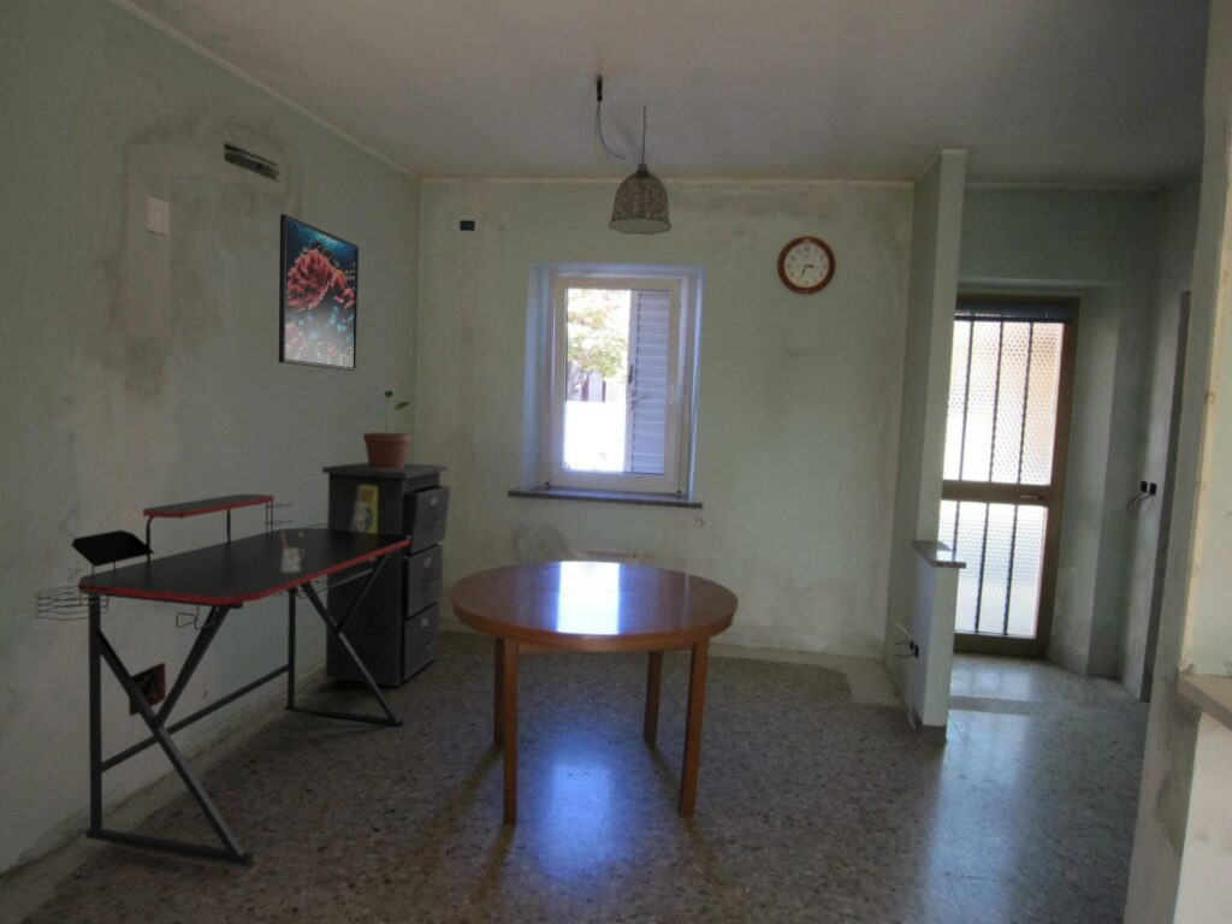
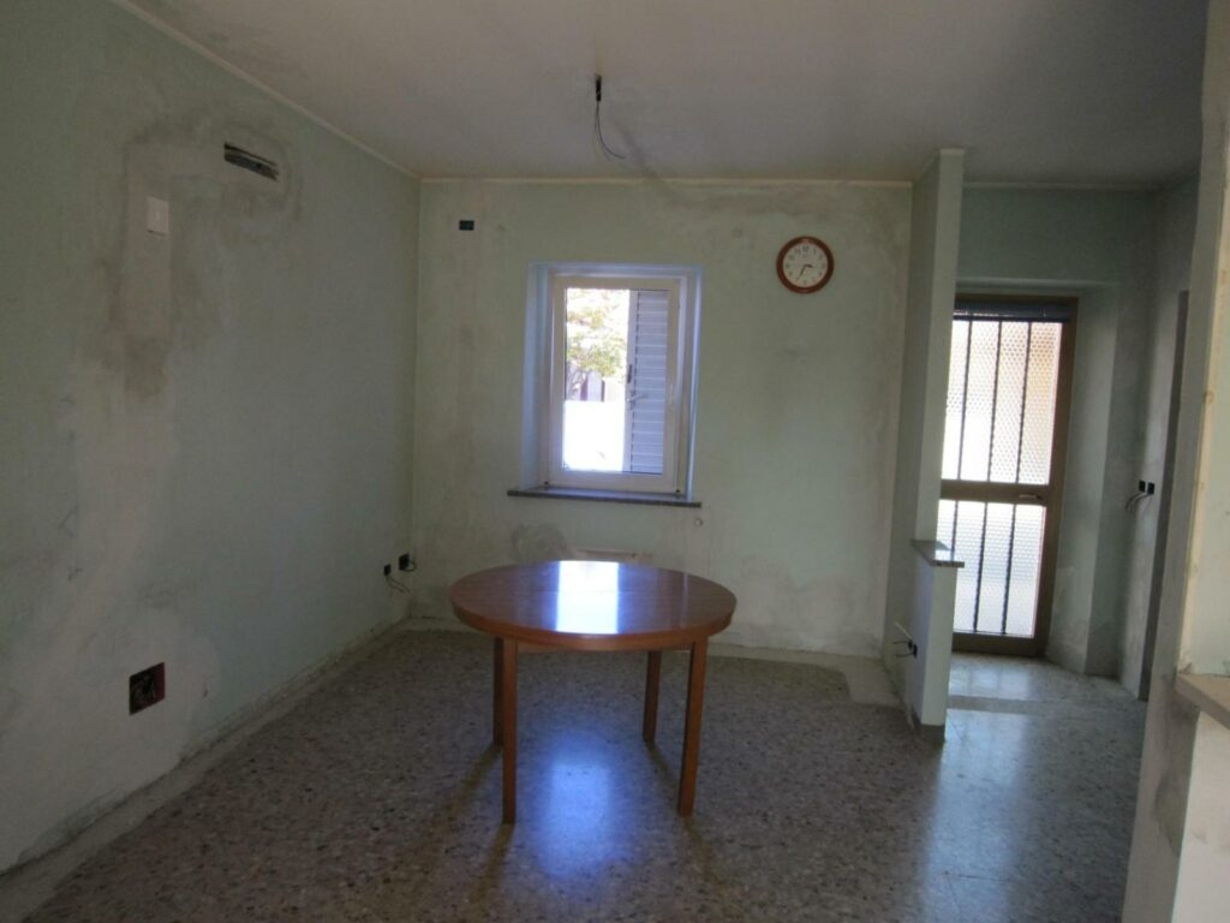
- filing cabinet [321,461,452,687]
- pendant lamp [608,105,673,236]
- desk [34,493,411,866]
- potted plant [362,389,413,468]
- pen holder [282,533,306,571]
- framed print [278,213,360,372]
